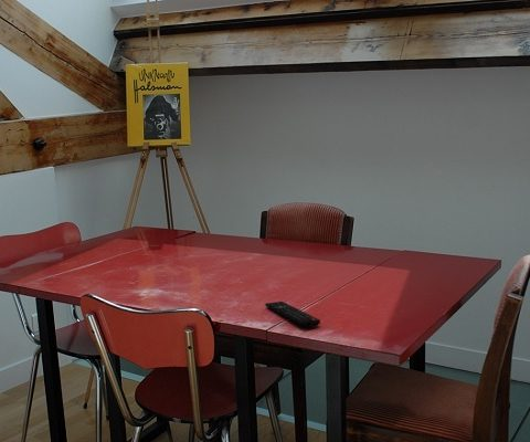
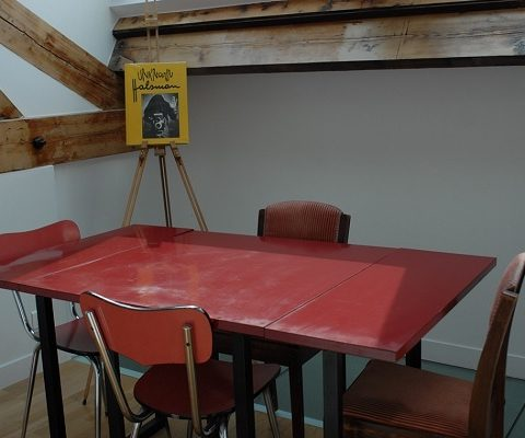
- remote control [264,301,321,328]
